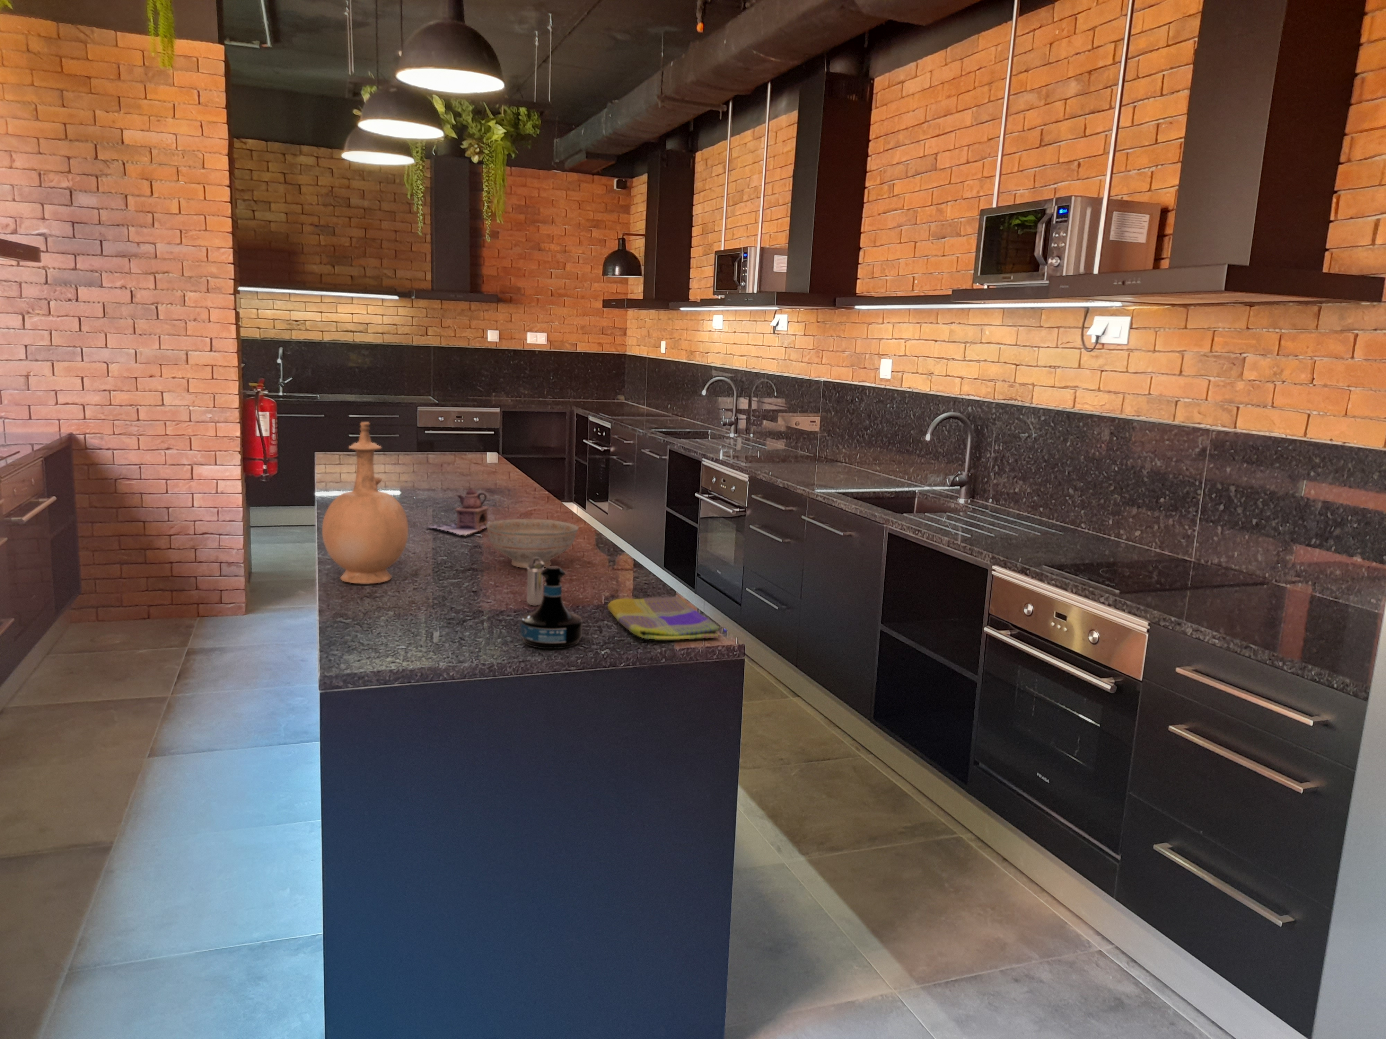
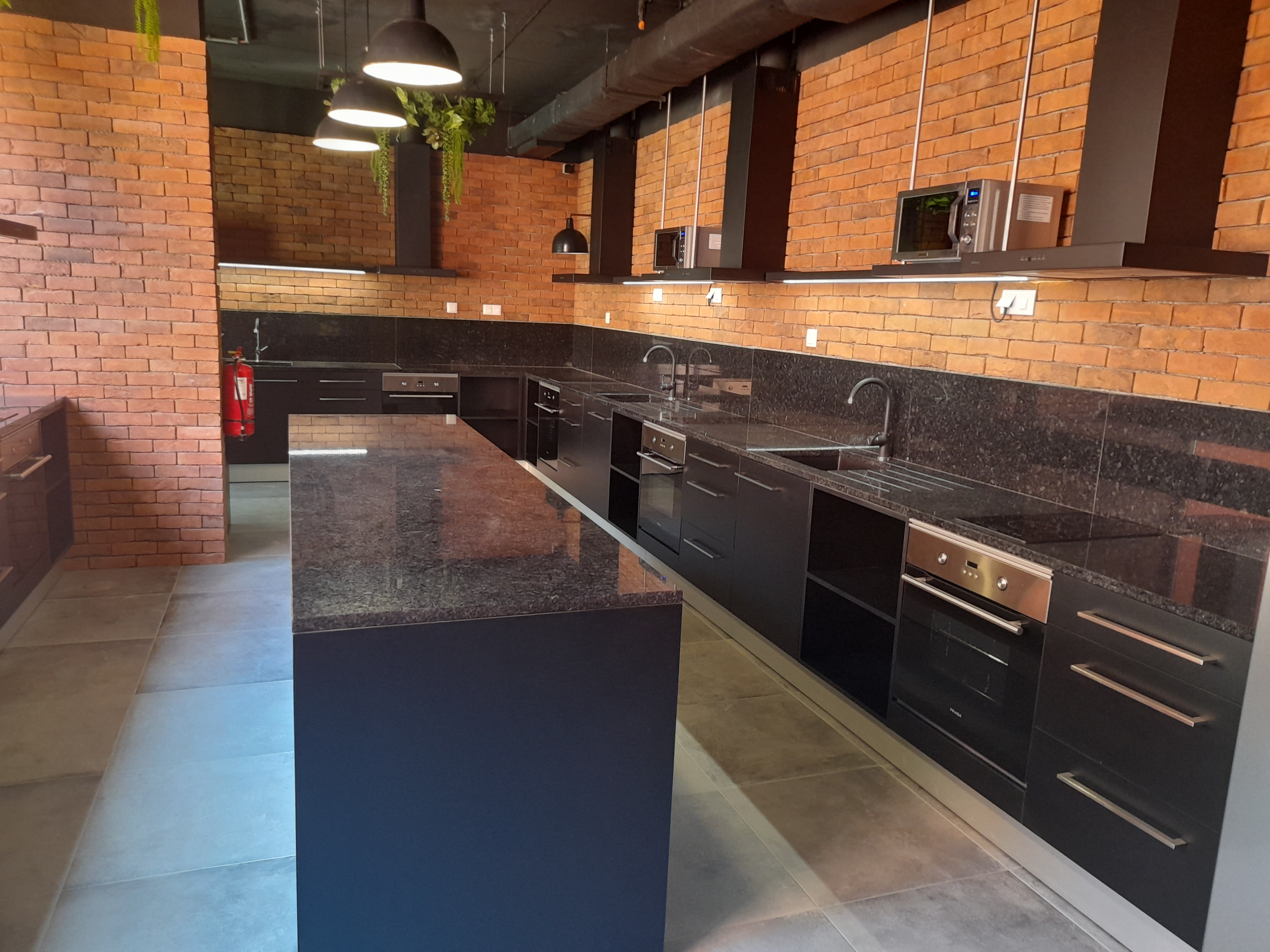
- tequila bottle [521,565,583,649]
- teapot [426,488,491,537]
- vase [322,422,408,584]
- dish towel [607,596,719,641]
- shaker [527,557,545,606]
- decorative bowl [486,518,580,569]
